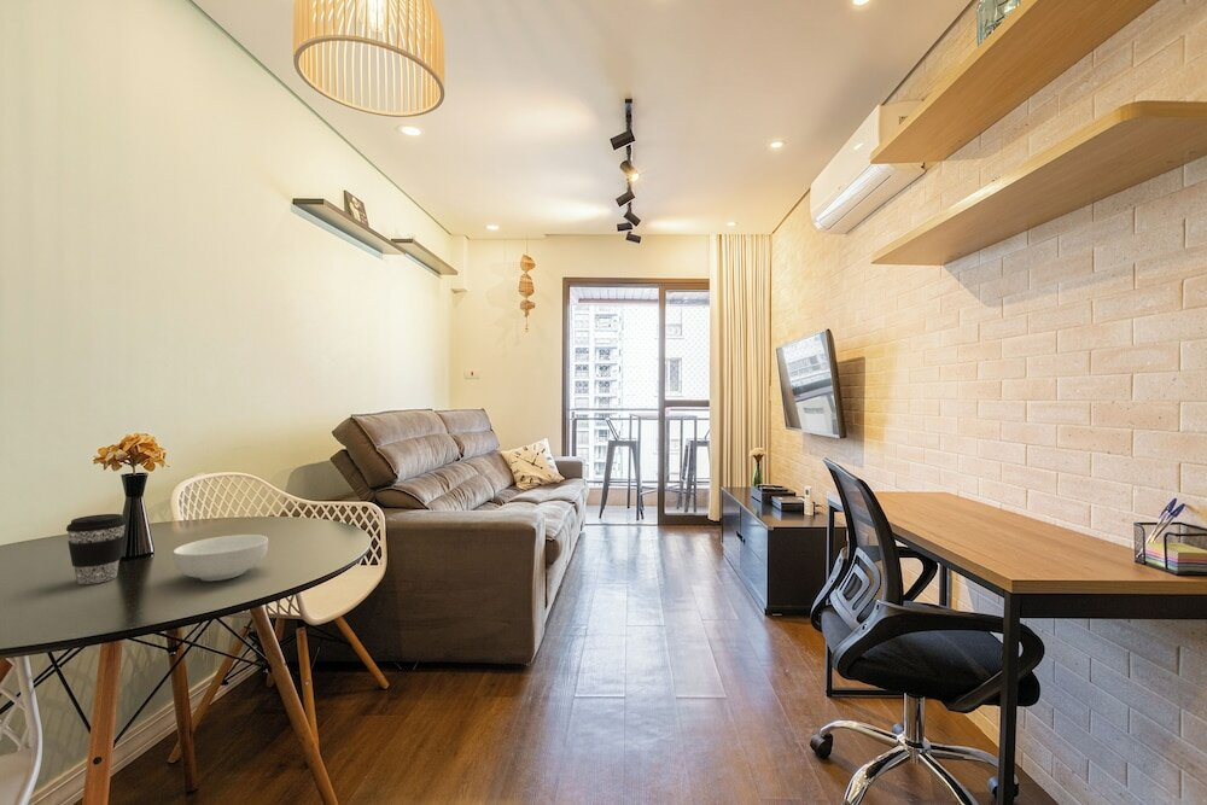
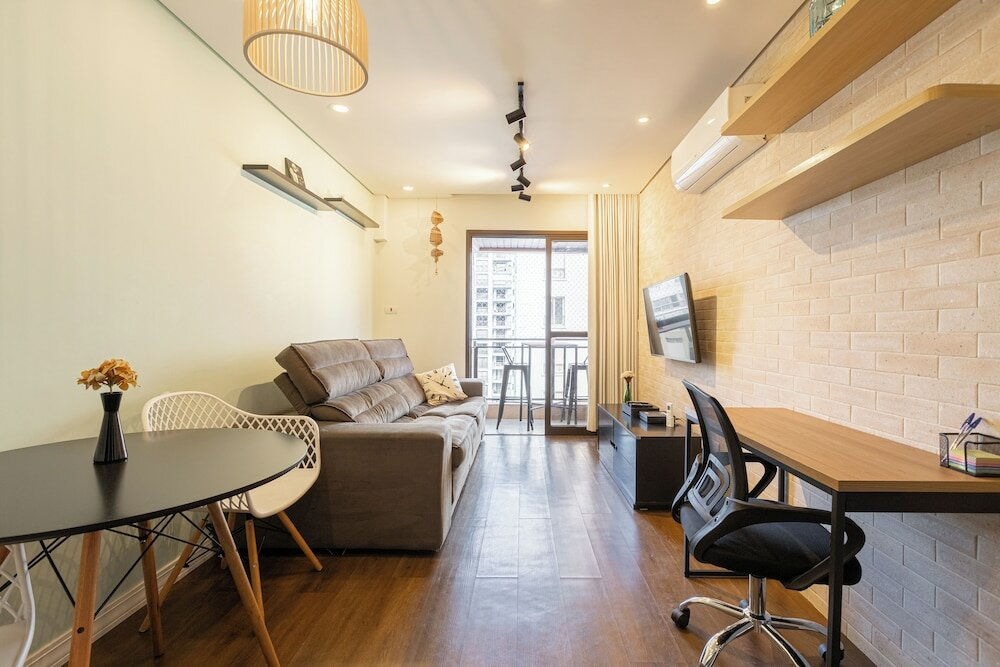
- cereal bowl [171,533,269,582]
- coffee cup [65,513,128,585]
